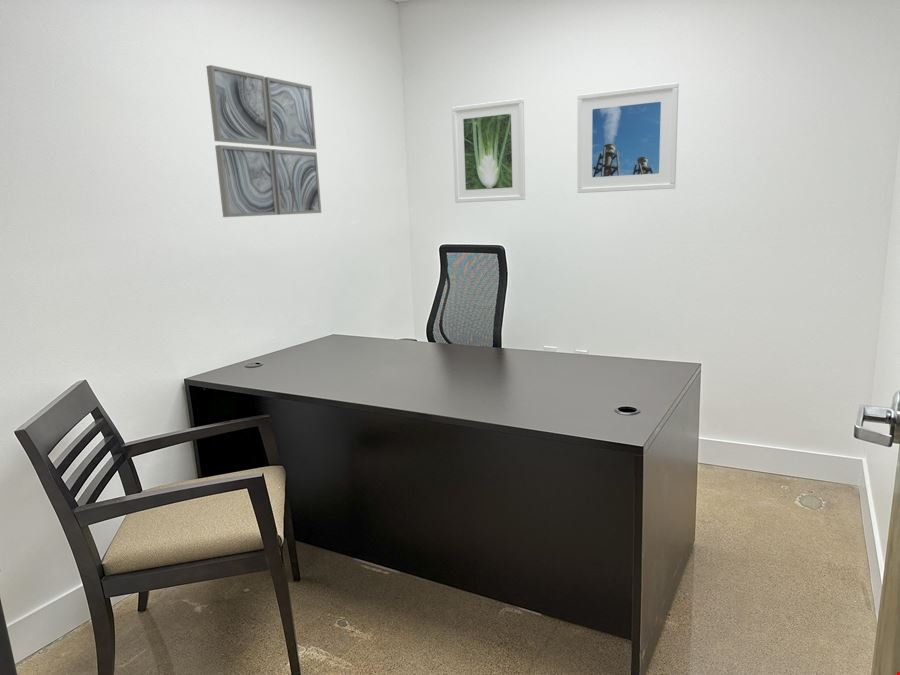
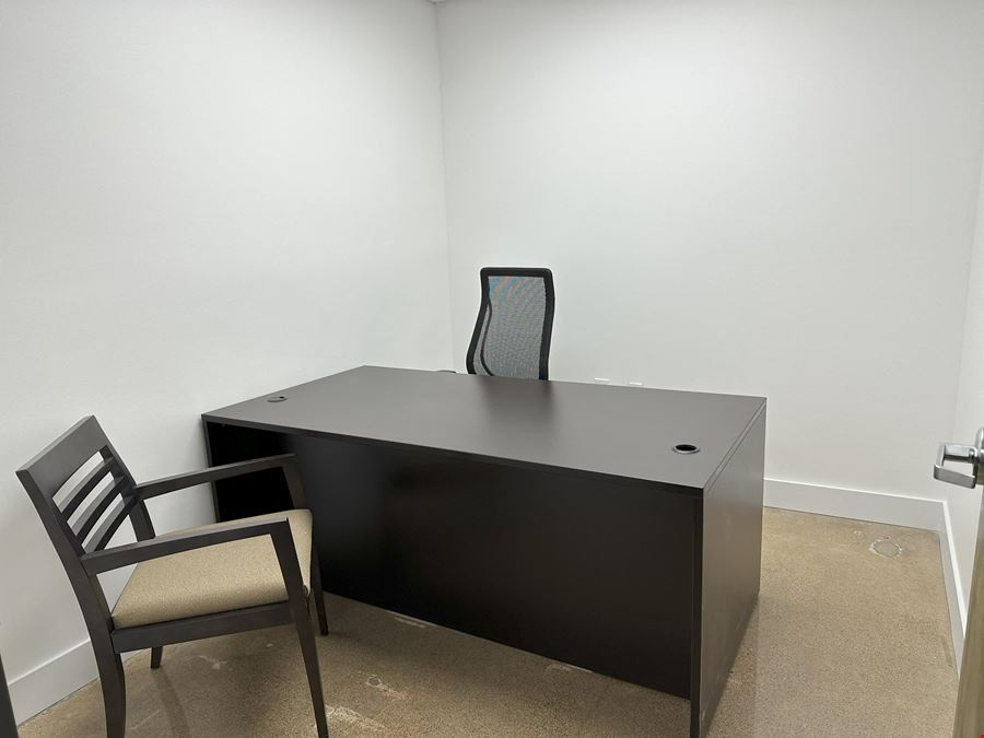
- wall art [205,64,322,218]
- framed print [577,82,680,194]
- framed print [451,97,526,204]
